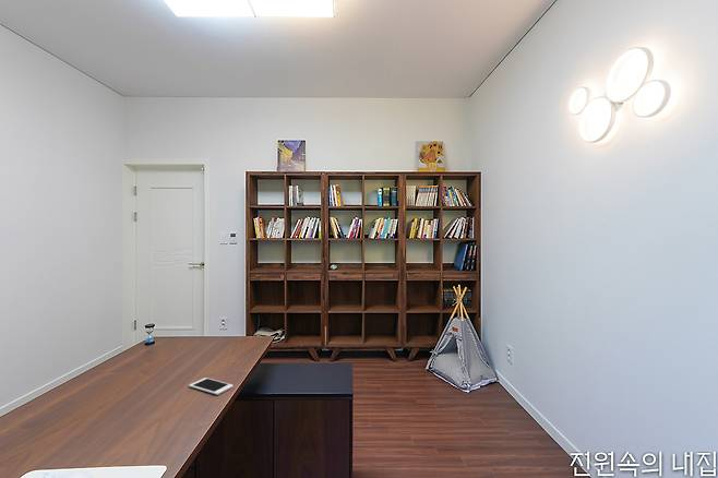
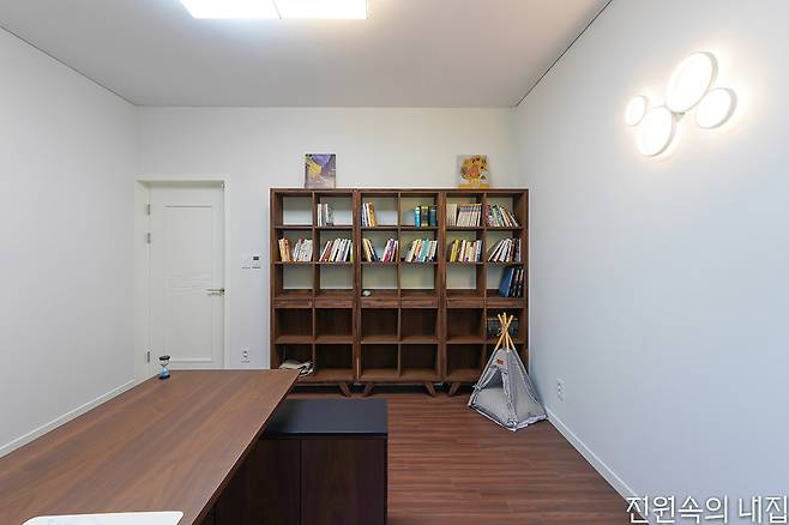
- cell phone [188,377,235,396]
